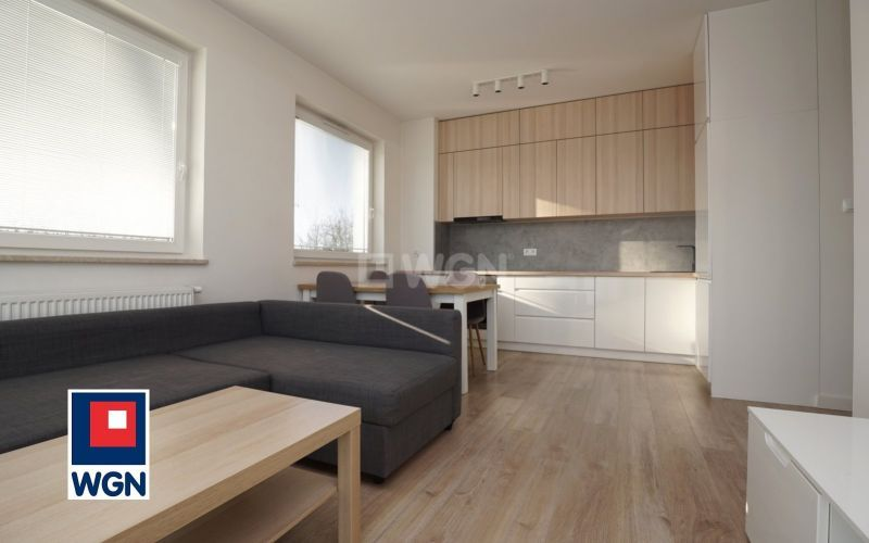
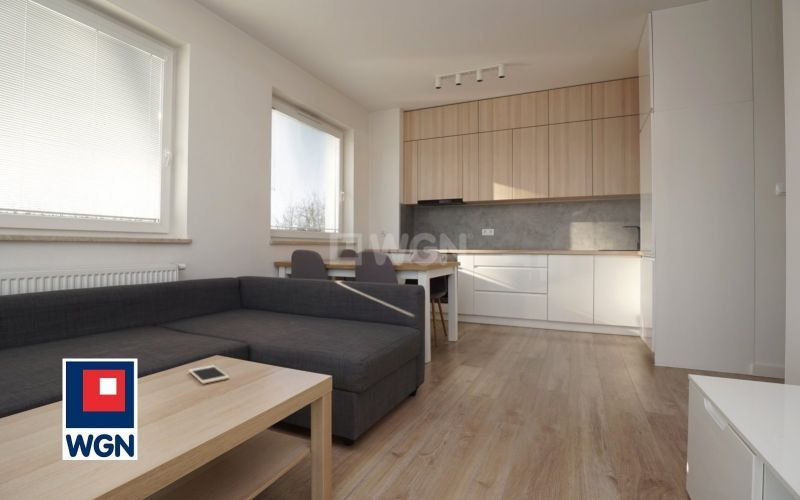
+ cell phone [188,365,230,385]
